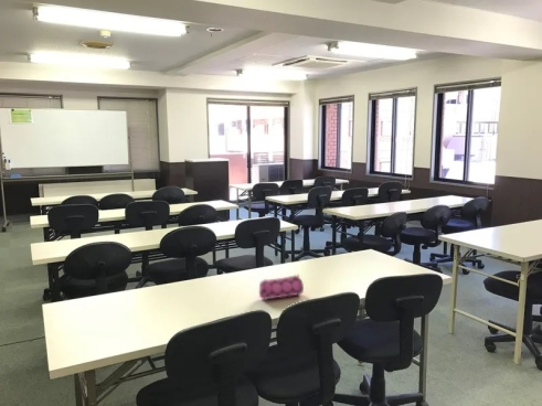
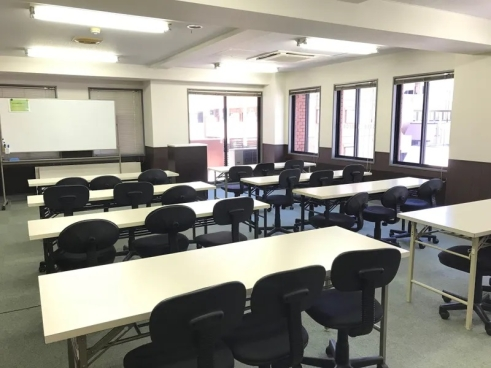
- pencil case [258,274,305,300]
